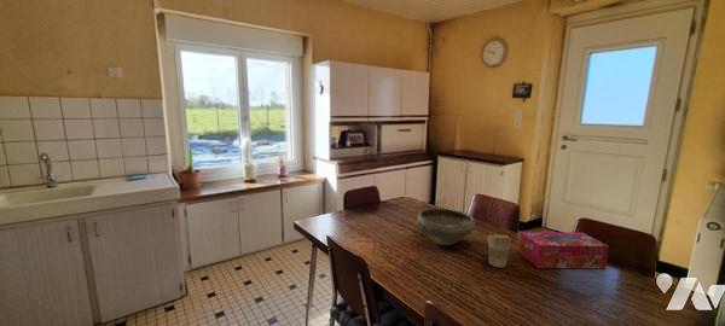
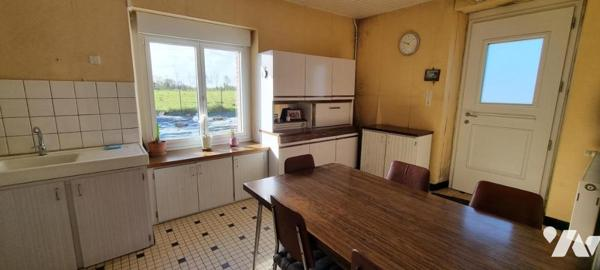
- coffee cup [486,233,512,268]
- tissue box [517,231,610,269]
- bowl [416,206,476,246]
